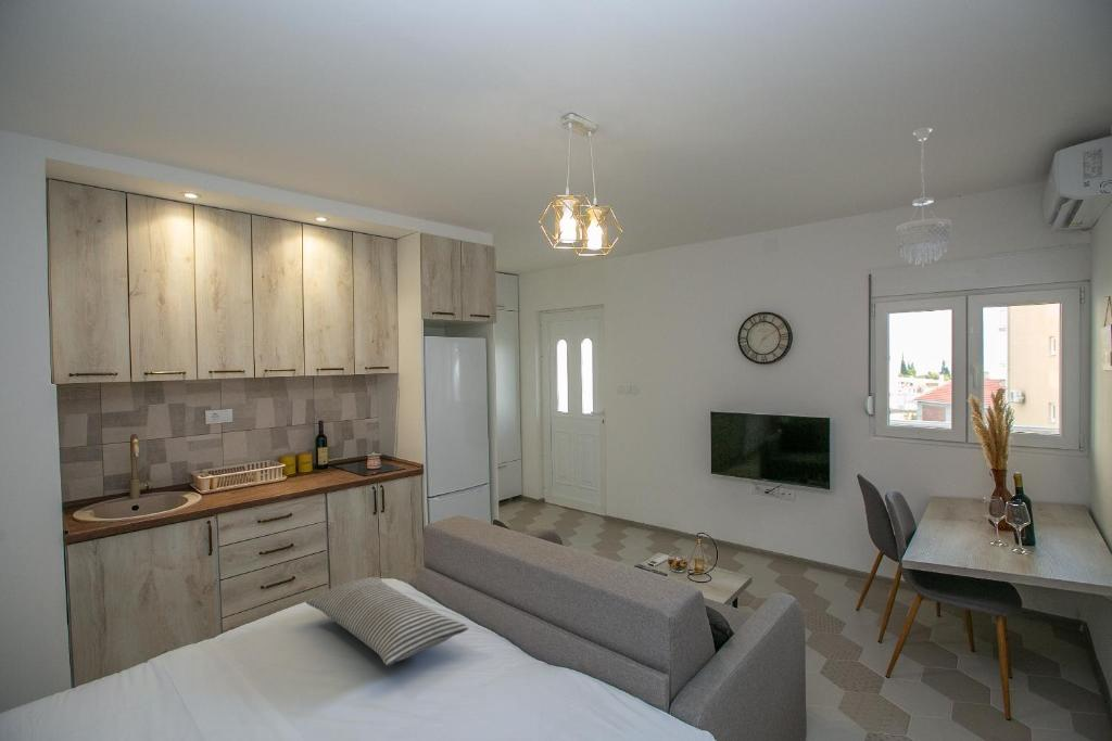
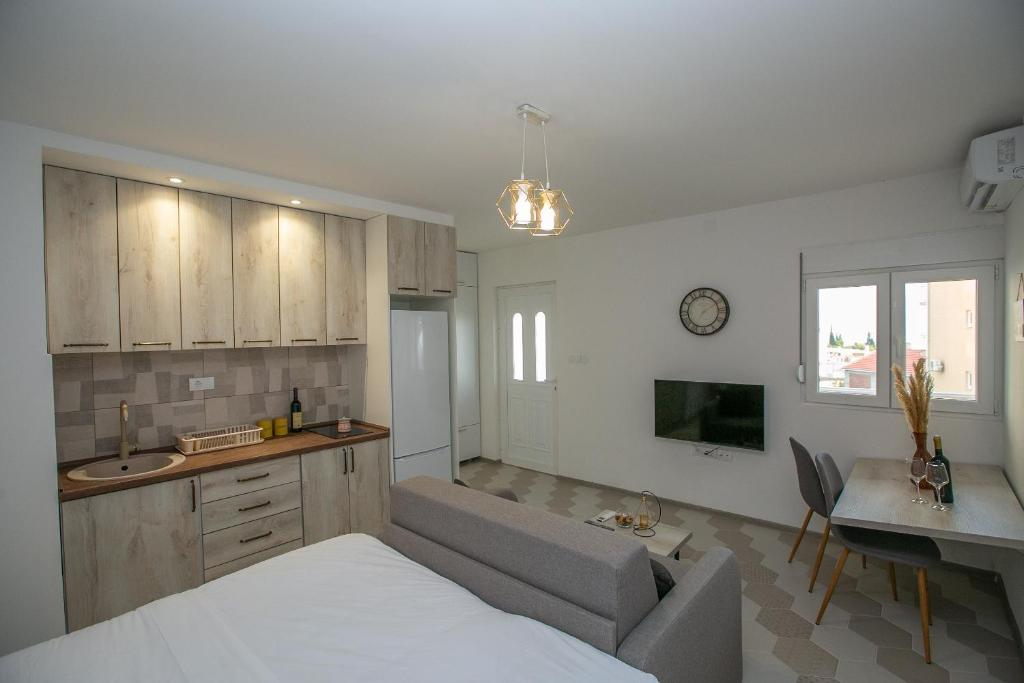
- pendant light [895,126,952,269]
- pillow [304,576,469,666]
